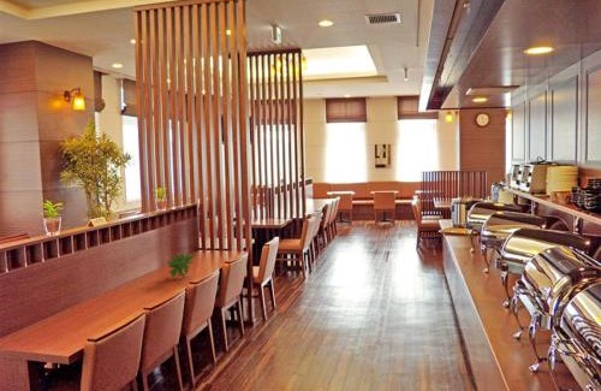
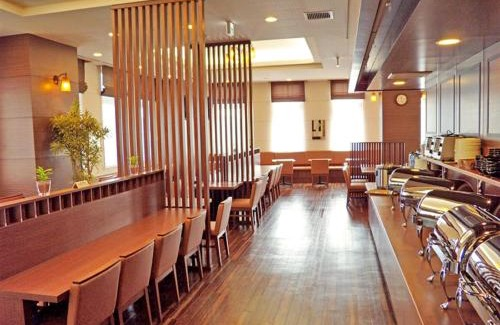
- potted plant [166,250,197,279]
